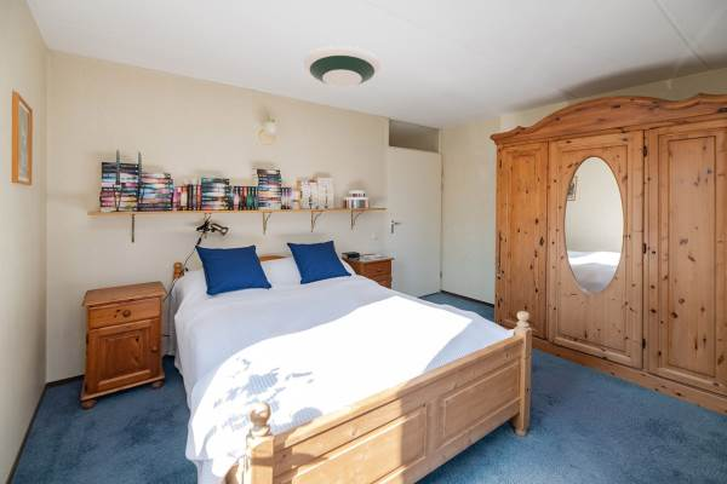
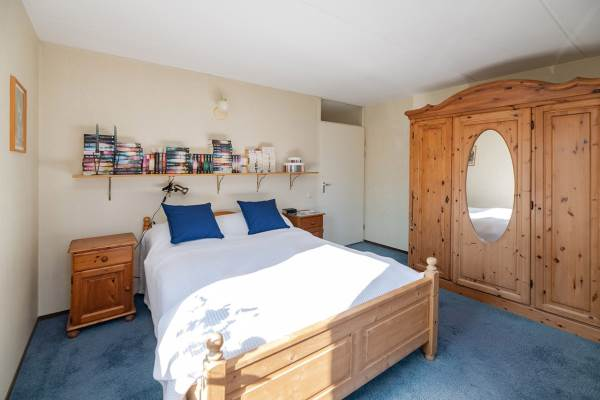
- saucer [303,45,382,88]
